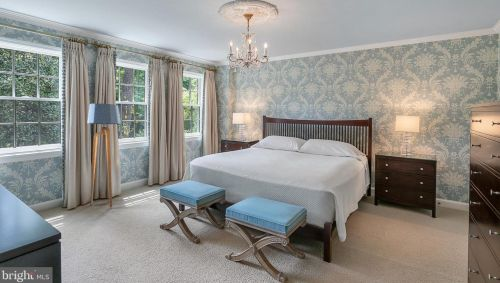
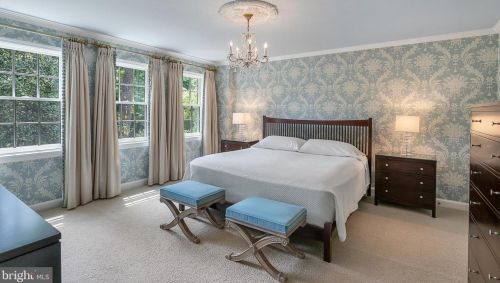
- floor lamp [86,103,122,209]
